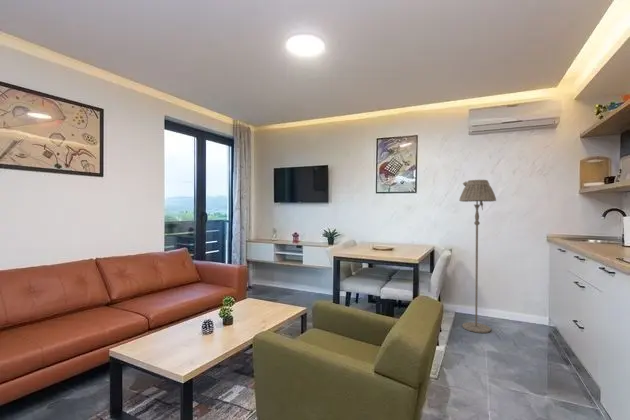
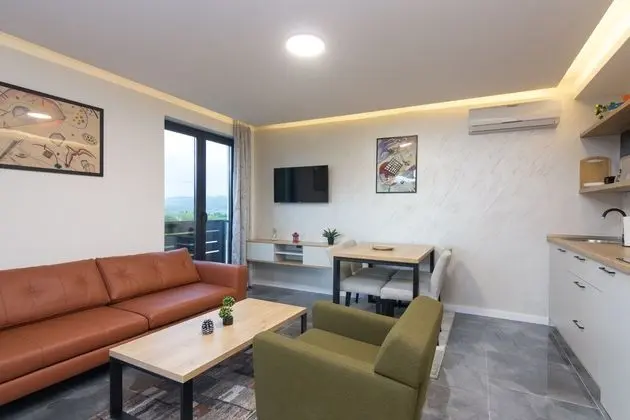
- floor lamp [458,179,497,334]
